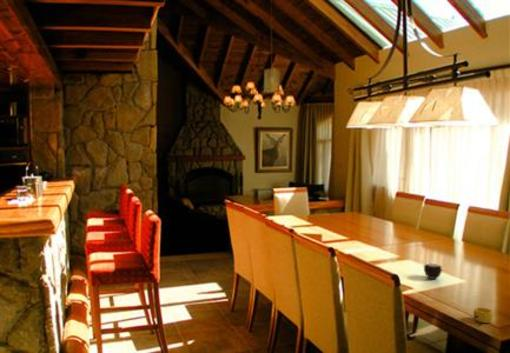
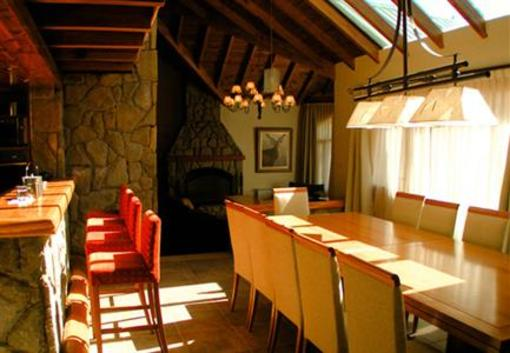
- cup [473,306,494,324]
- candle [423,262,443,280]
